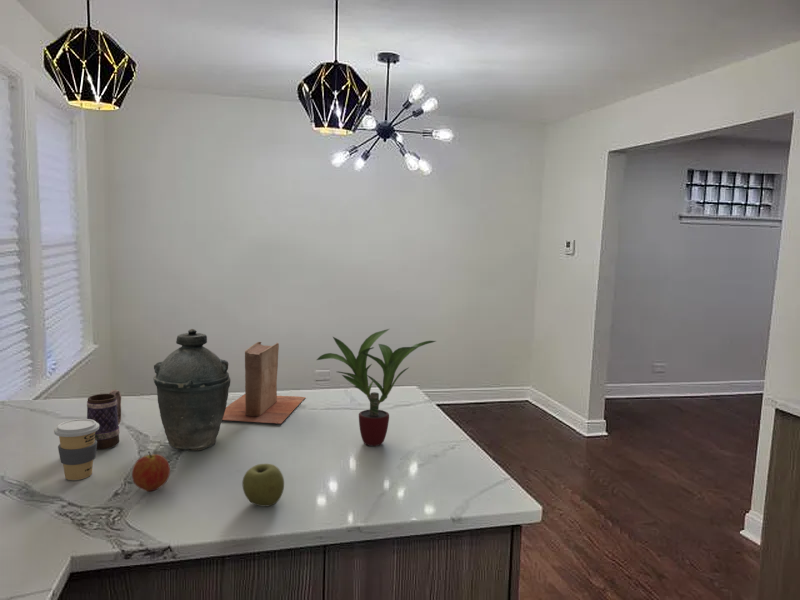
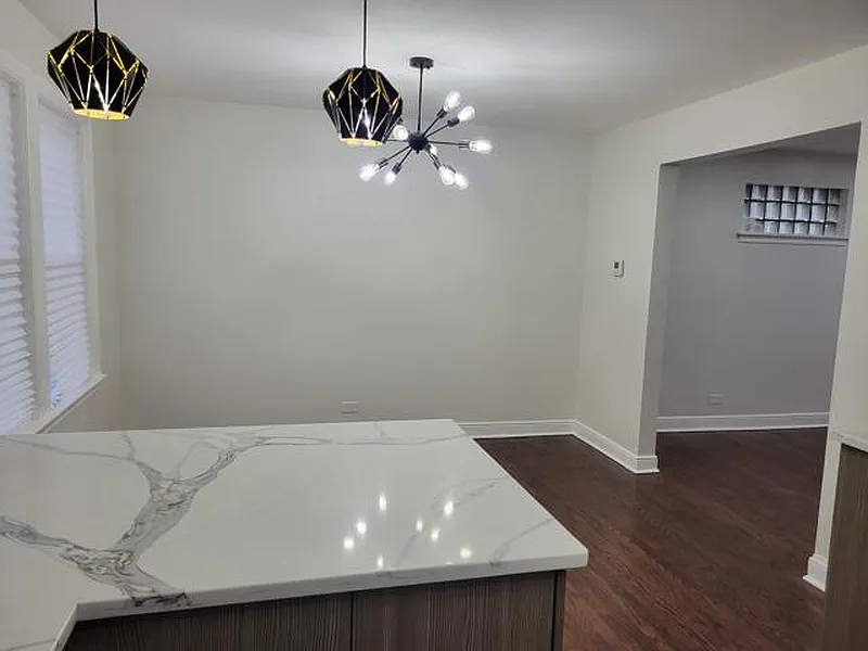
- mug [86,389,122,451]
- coffee cup [53,418,99,481]
- book [222,341,306,424]
- potted plant [316,328,437,447]
- kettle [153,328,231,452]
- fruit [131,450,171,492]
- apple [241,463,285,508]
